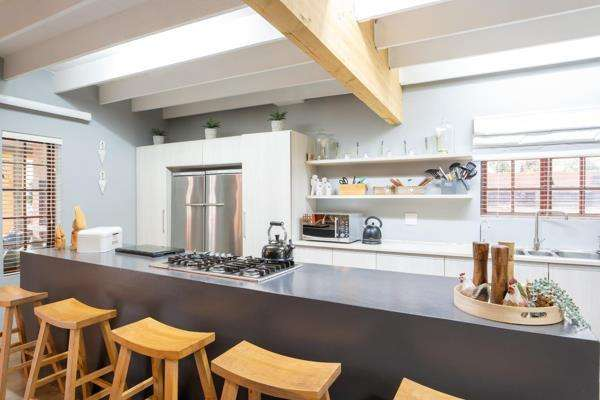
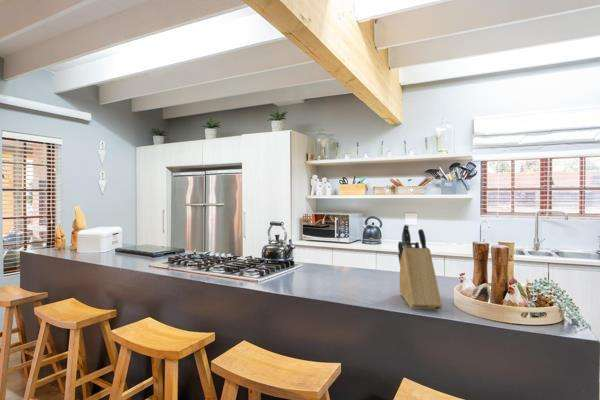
+ knife block [397,224,443,311]
